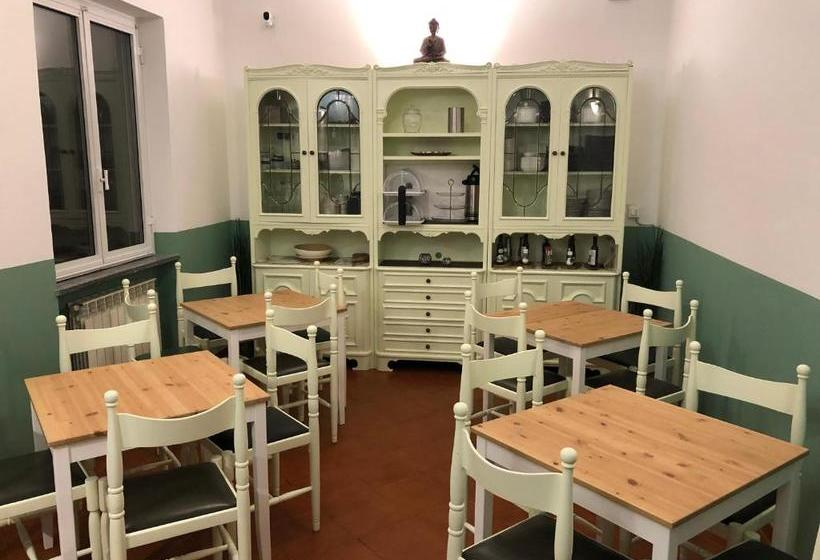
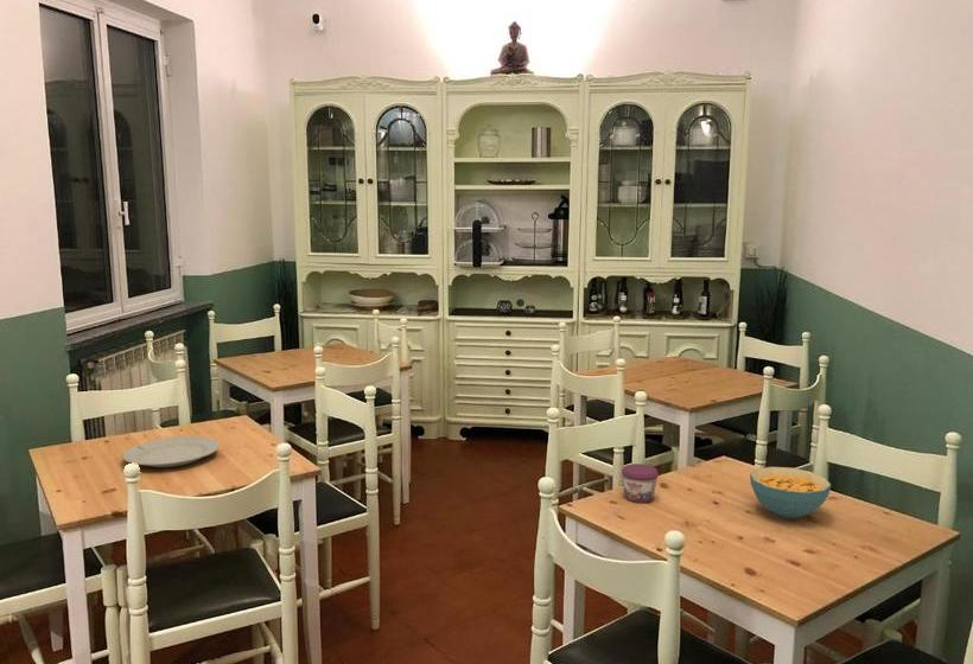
+ cereal bowl [749,466,832,519]
+ chinaware [122,435,221,468]
+ jam [621,462,660,504]
